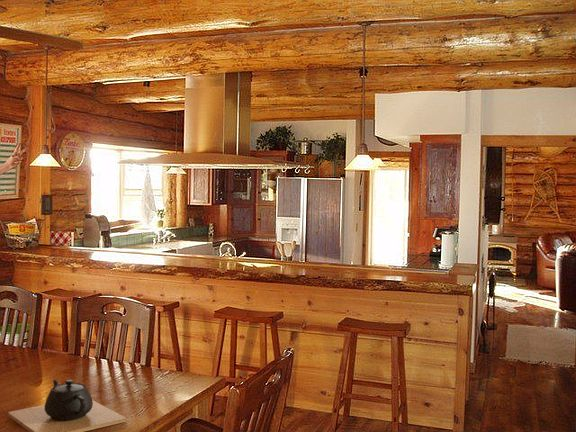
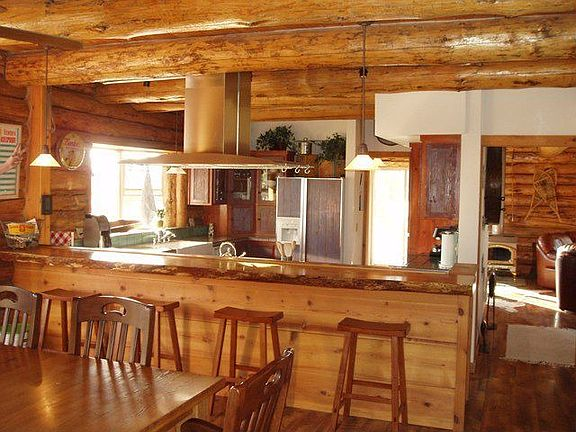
- teapot [7,379,128,432]
